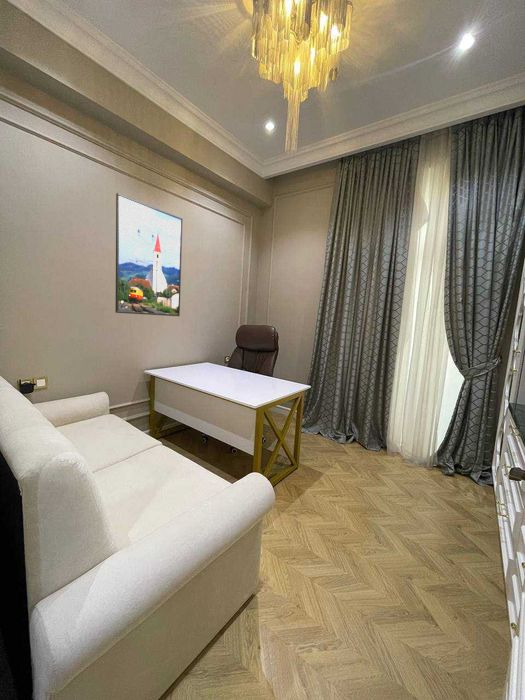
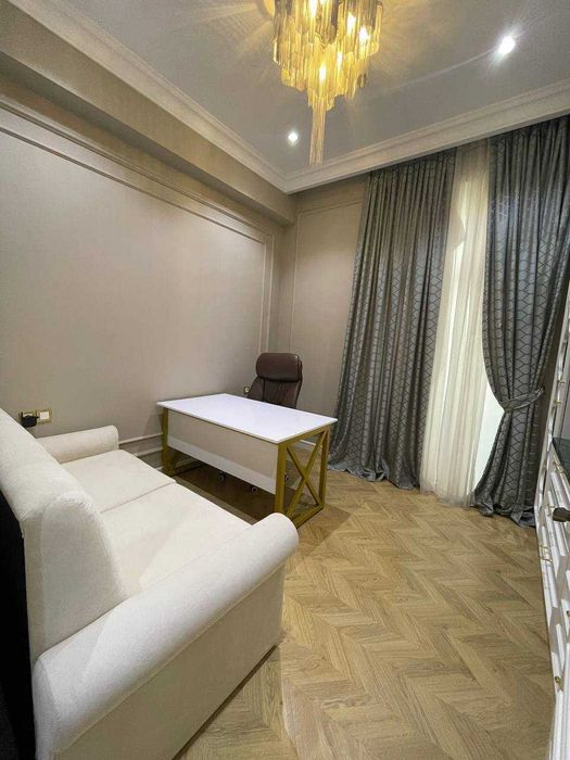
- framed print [114,192,184,317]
